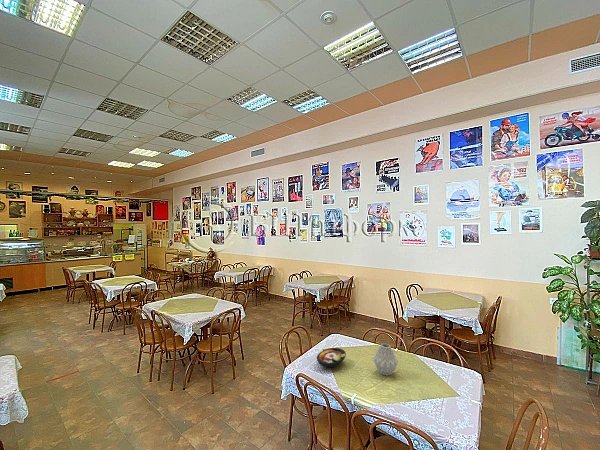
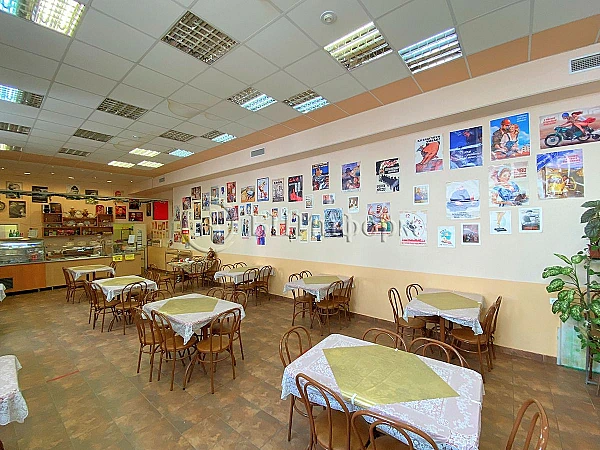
- vase [372,343,399,376]
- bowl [316,347,347,368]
